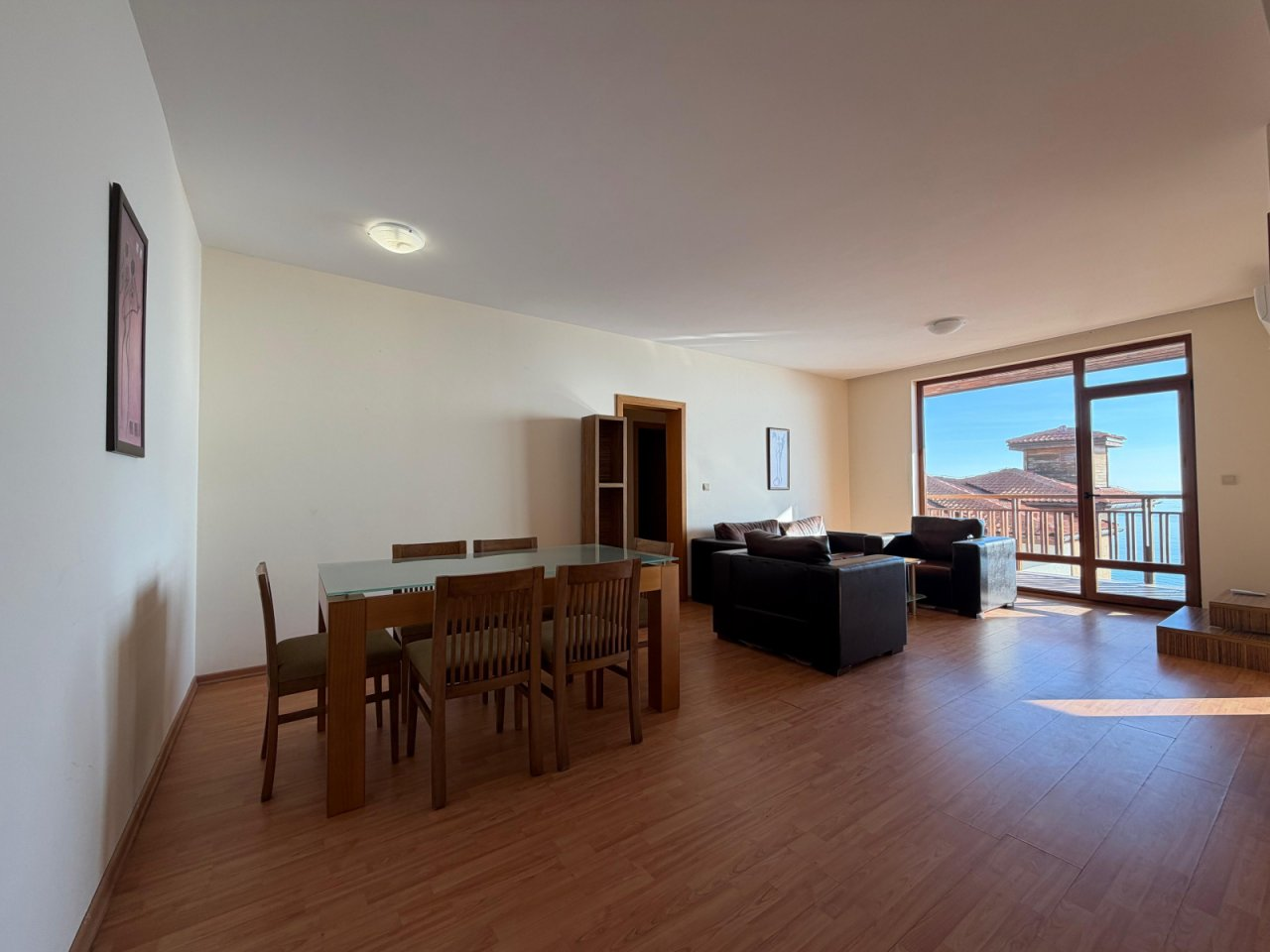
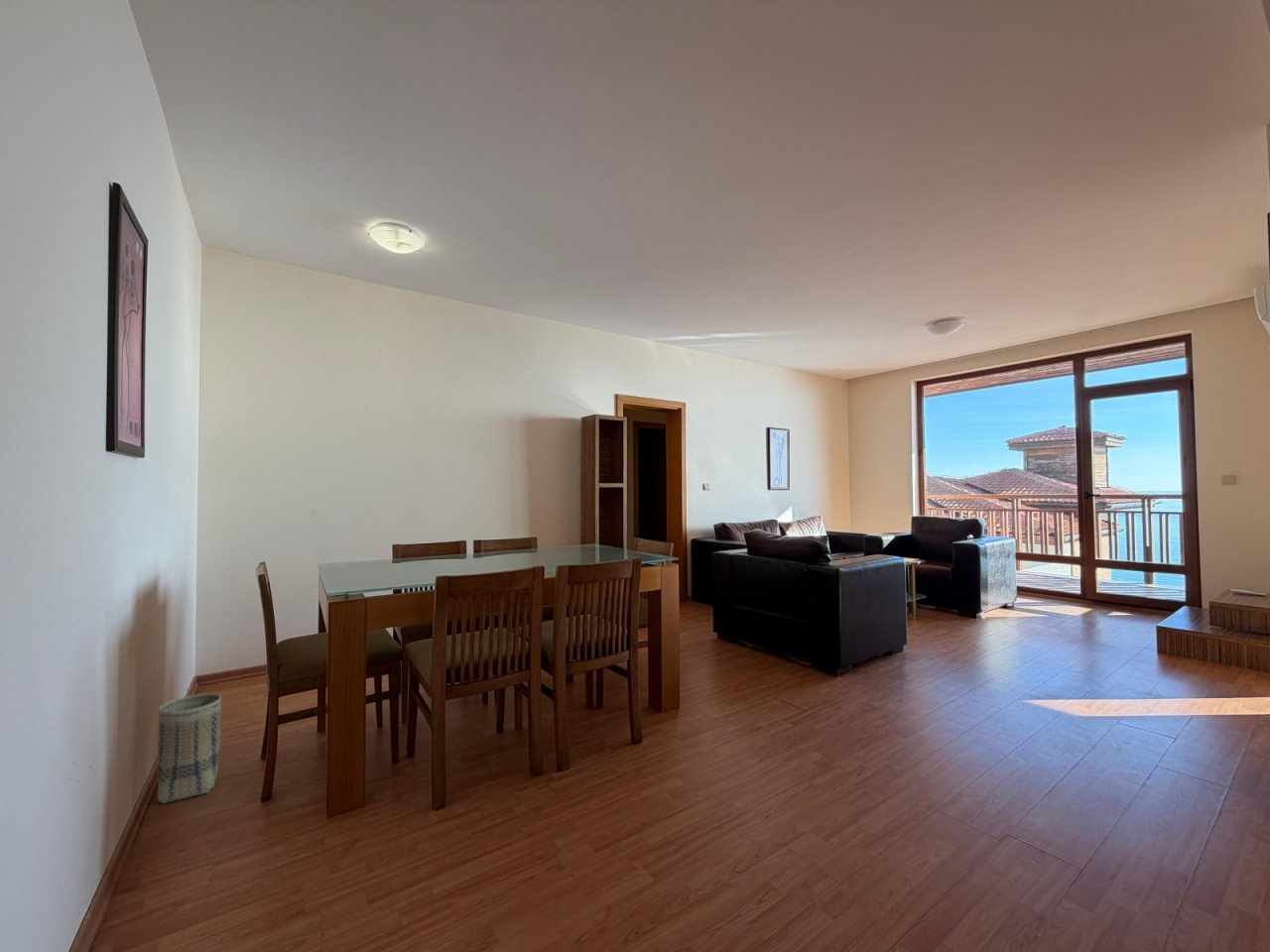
+ basket [157,692,222,804]
